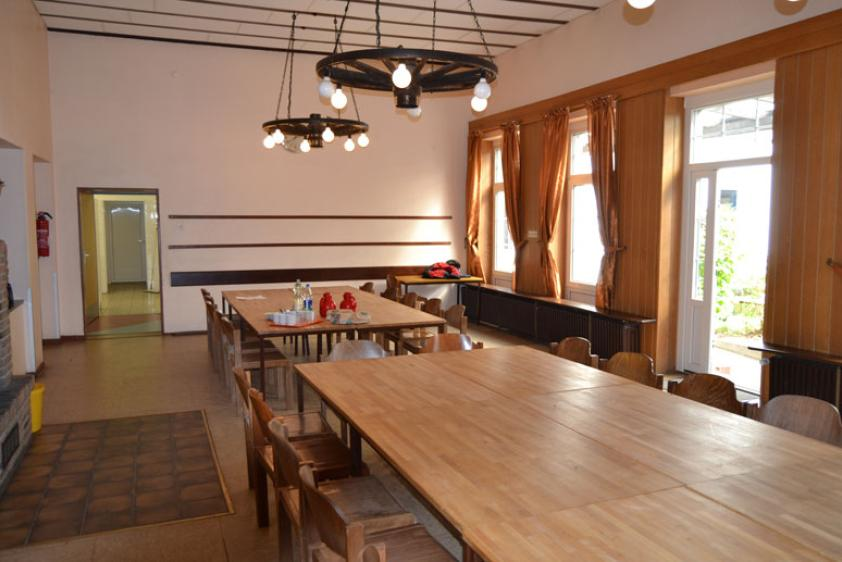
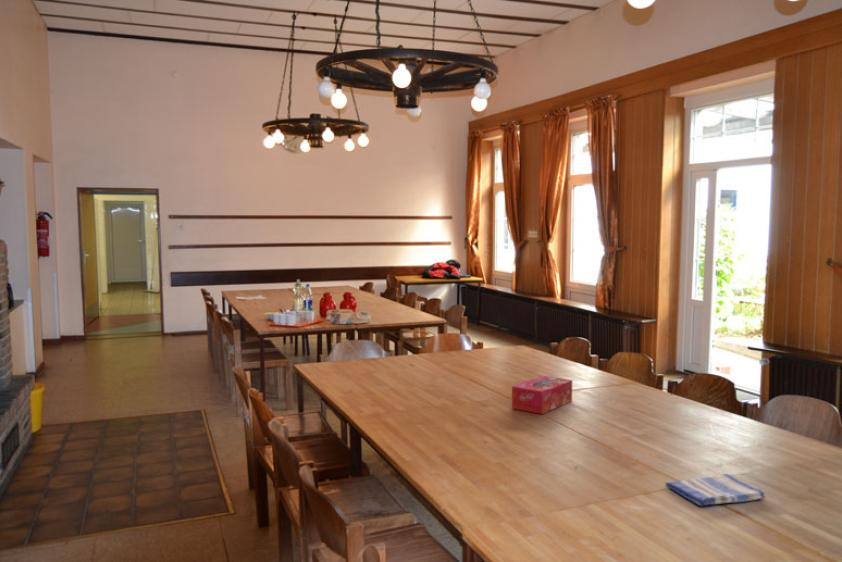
+ dish towel [664,473,767,508]
+ tissue box [511,375,573,415]
